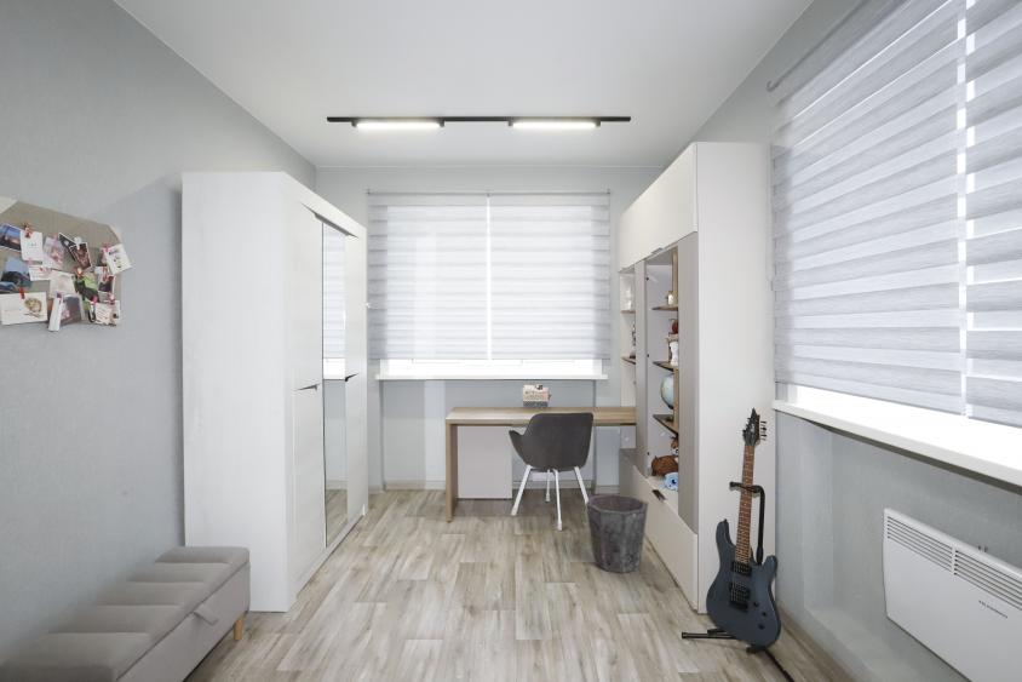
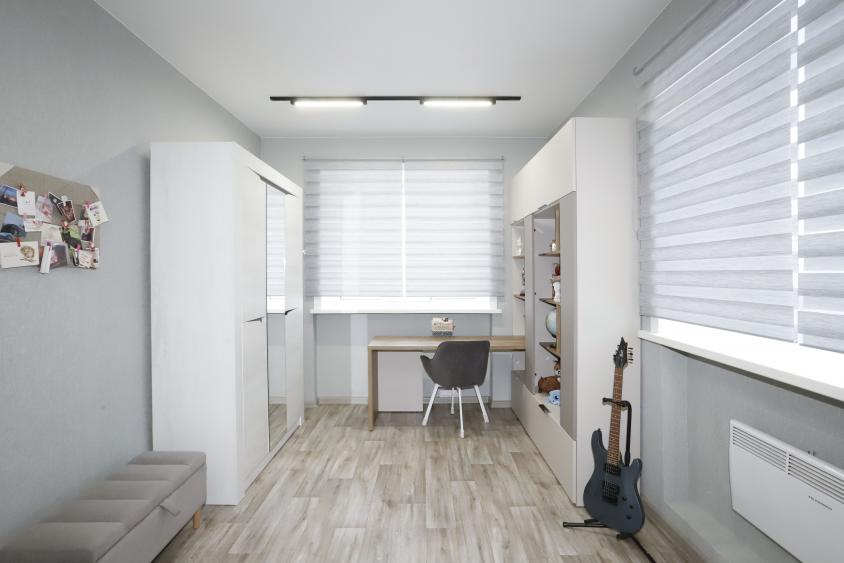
- waste bin [585,493,649,574]
